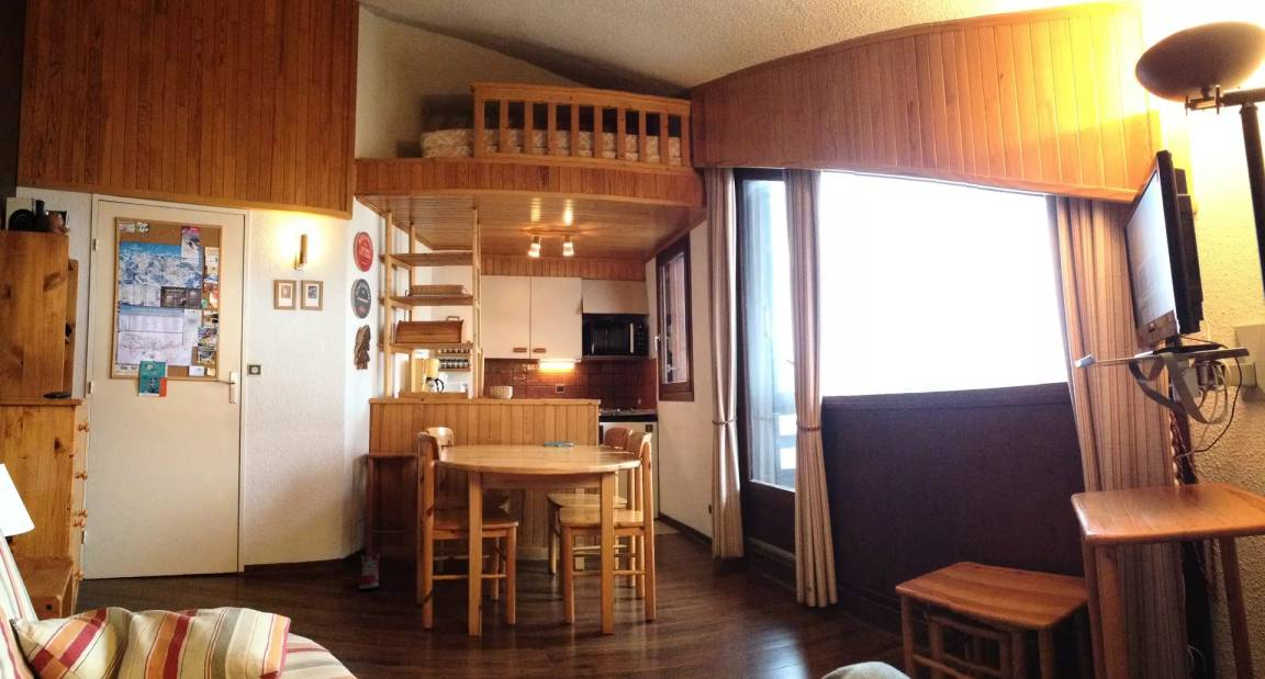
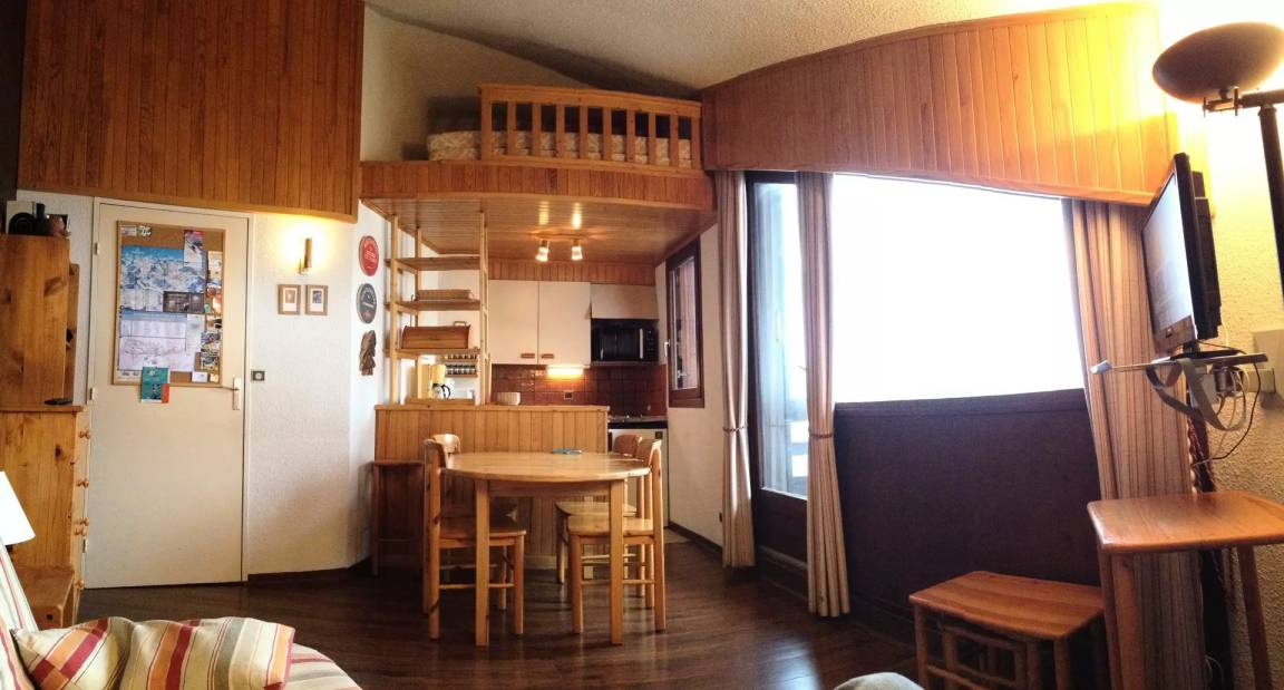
- sneaker [358,552,381,591]
